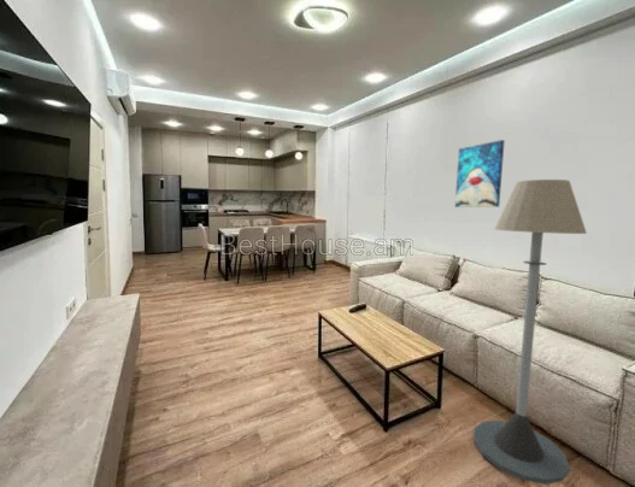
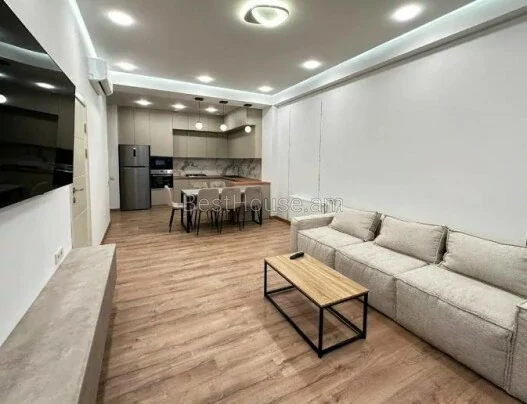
- floor lamp [472,178,588,486]
- wall art [454,139,506,209]
